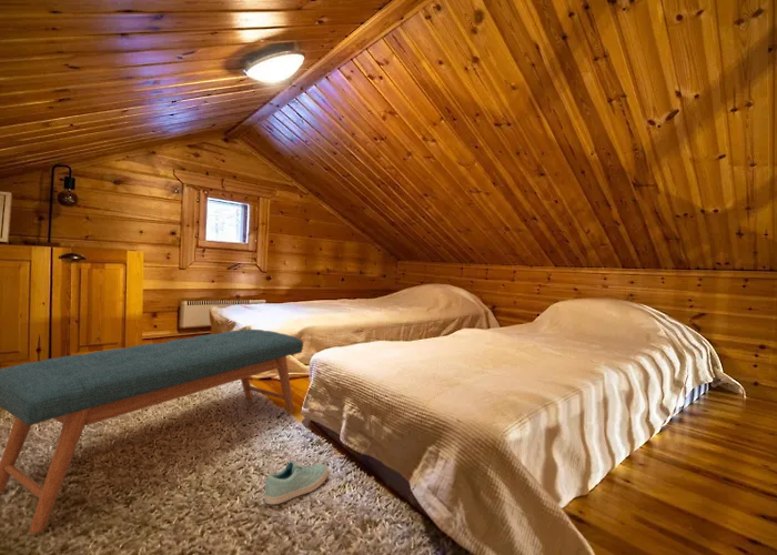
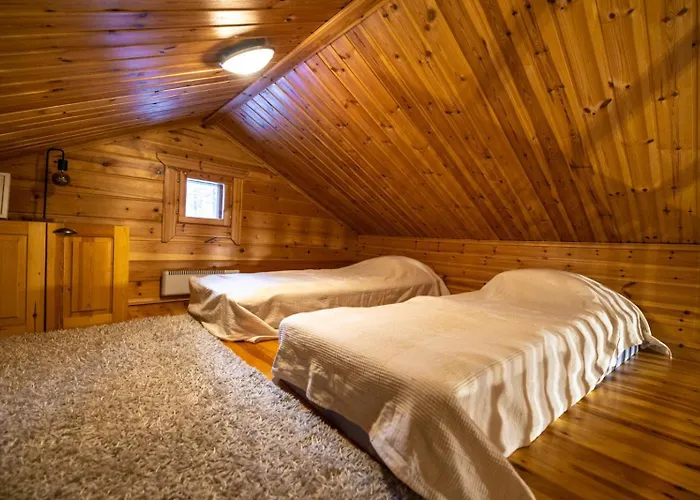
- sneaker [263,461,330,505]
- bench [0,329,304,535]
